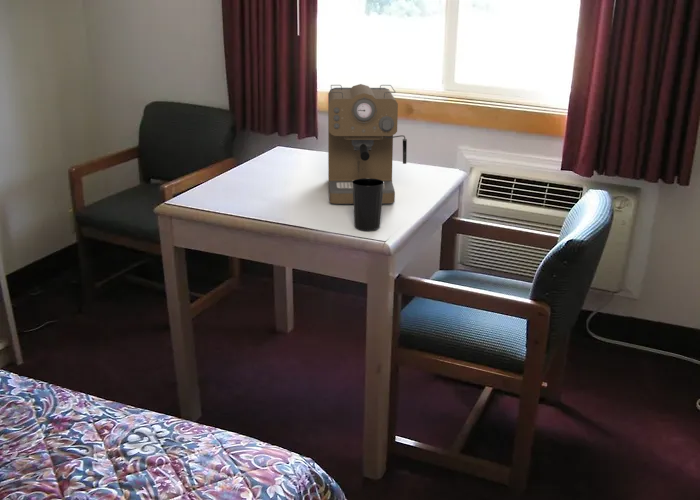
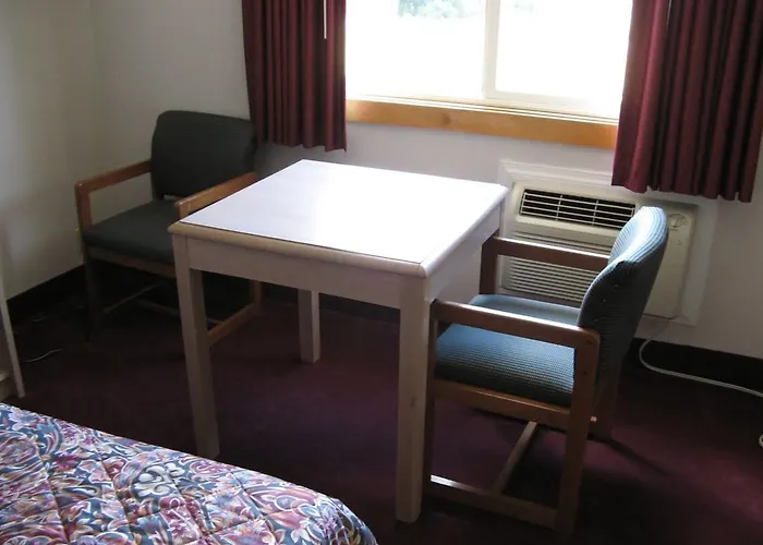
- cup [352,178,384,231]
- coffee maker [327,83,408,205]
